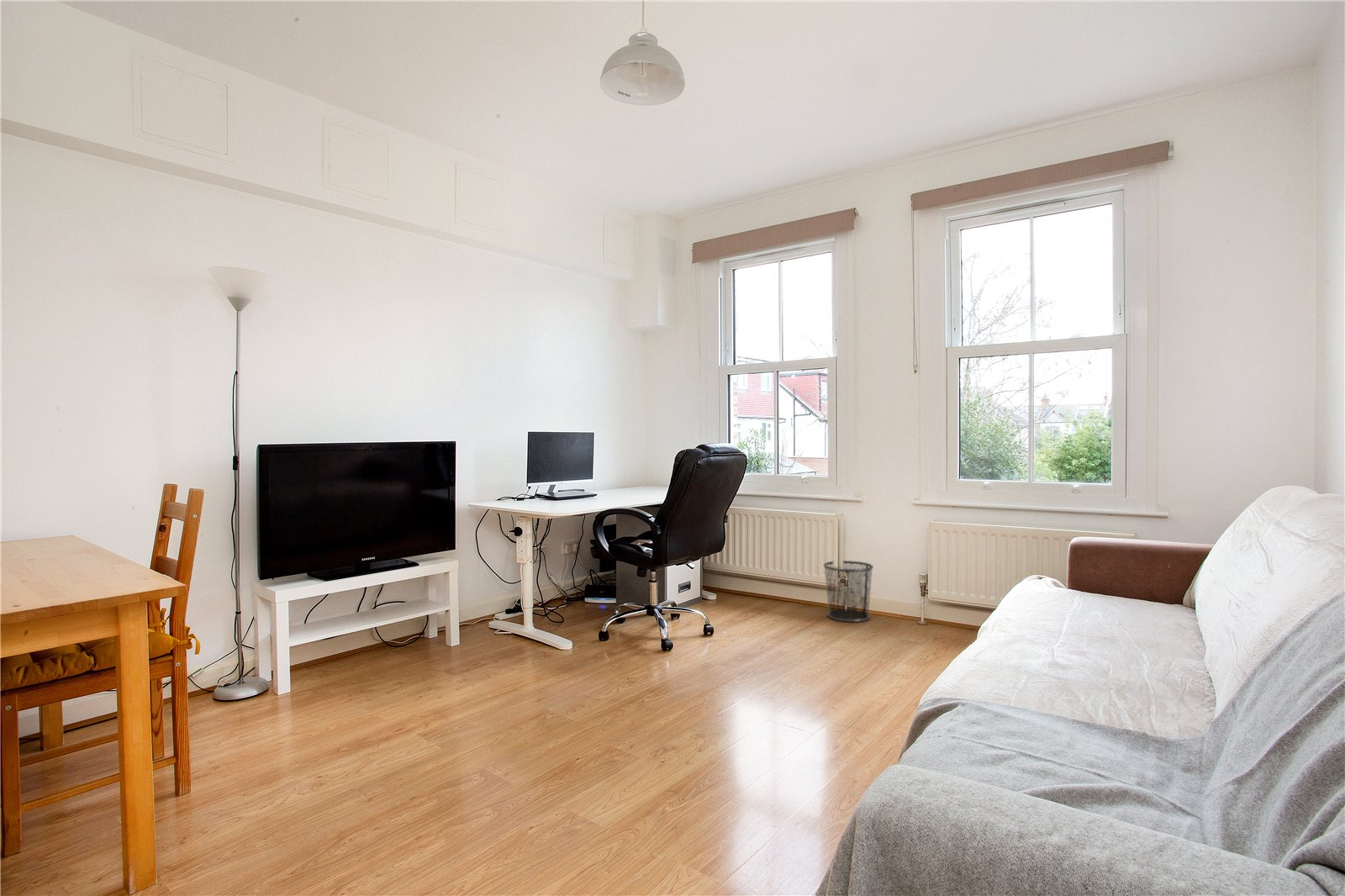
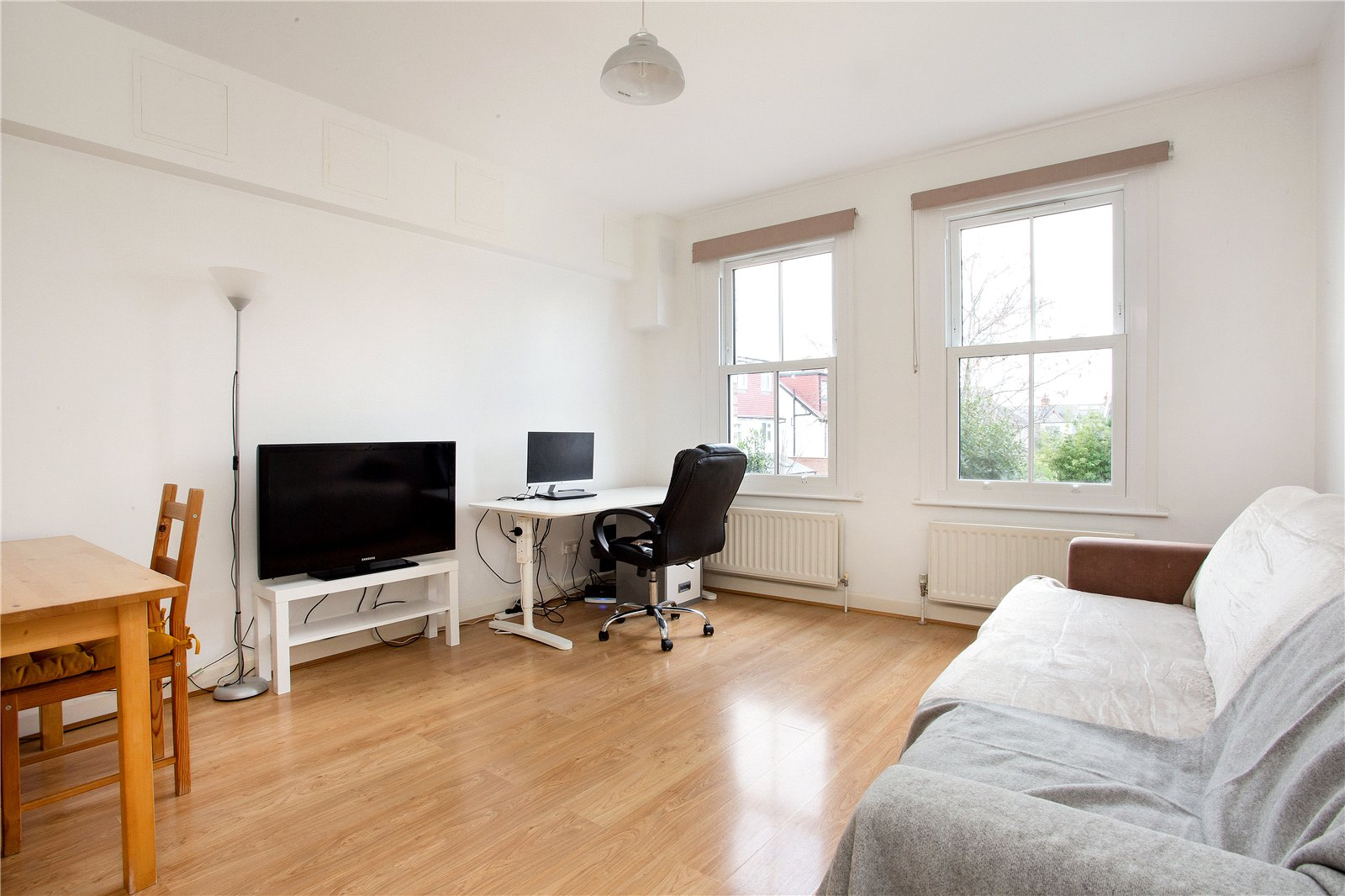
- waste bin [822,560,874,623]
